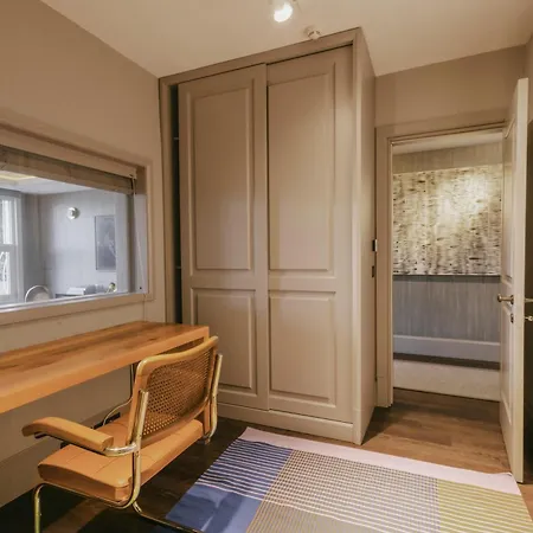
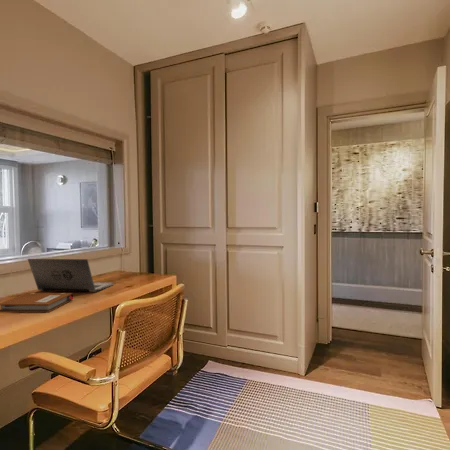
+ notebook [0,292,74,313]
+ laptop [27,258,114,293]
